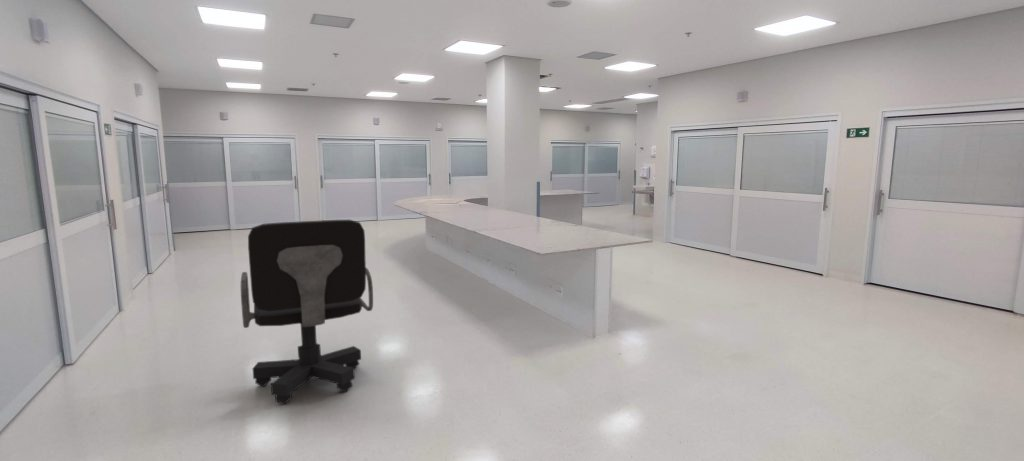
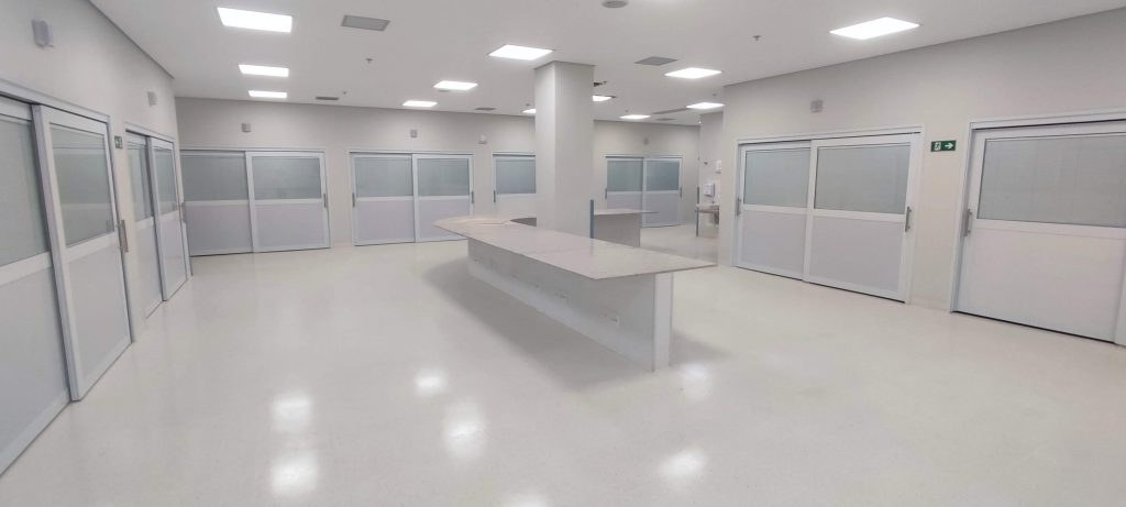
- office chair [240,219,374,405]
